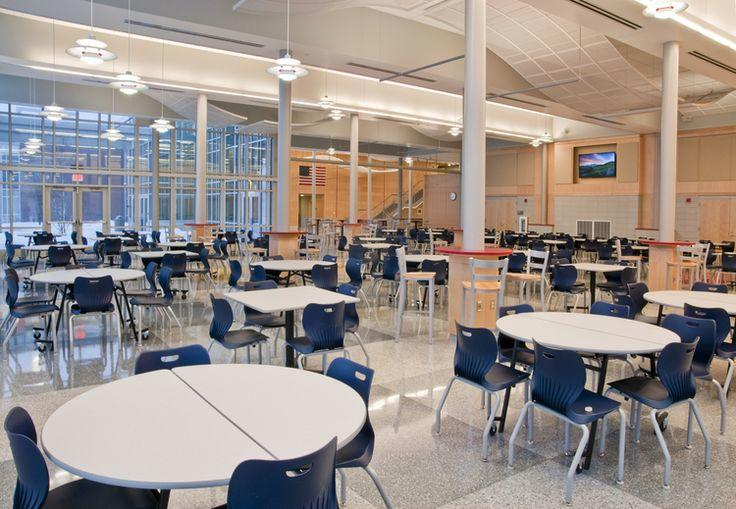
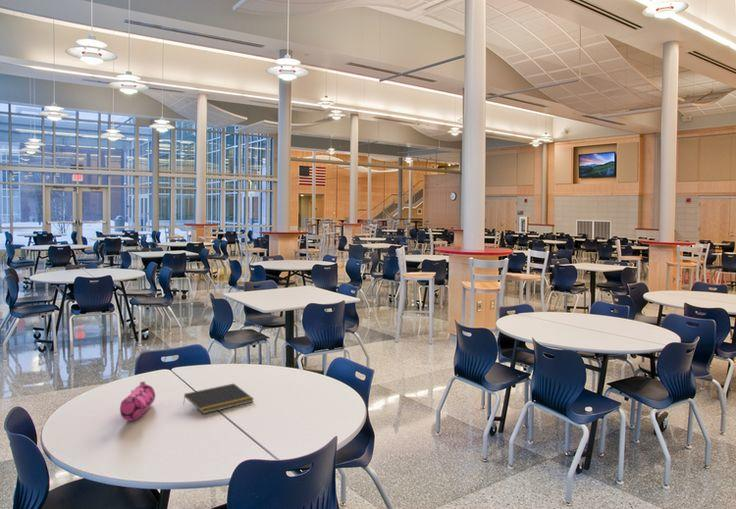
+ notepad [182,383,255,415]
+ pencil case [119,381,156,422]
